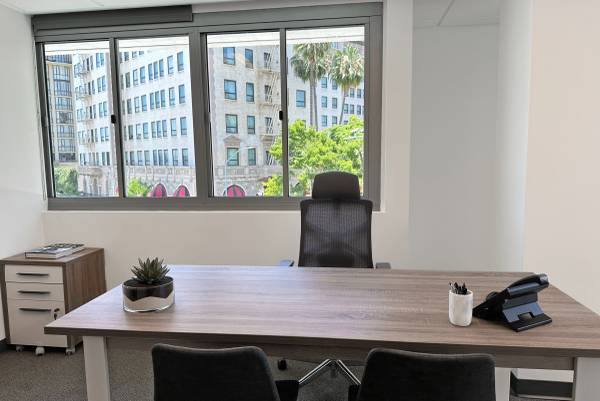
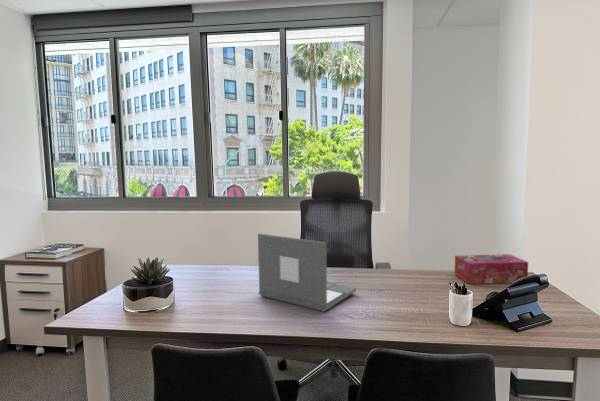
+ tissue box [453,253,529,285]
+ laptop [257,232,357,313]
